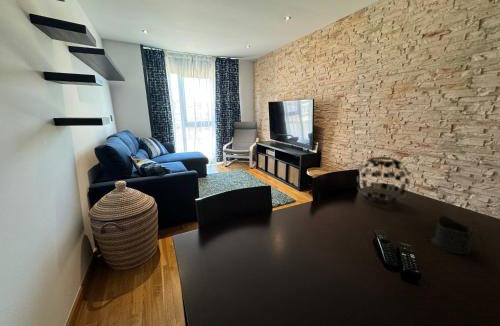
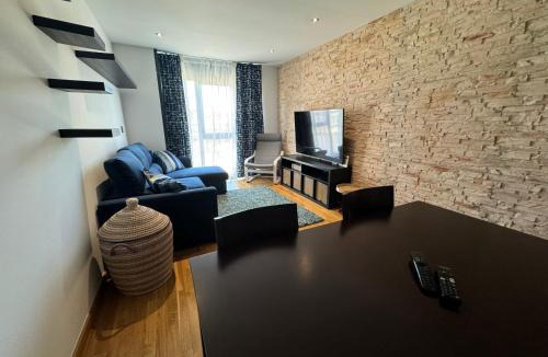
- decorative ball [356,156,411,206]
- cup [431,215,484,255]
